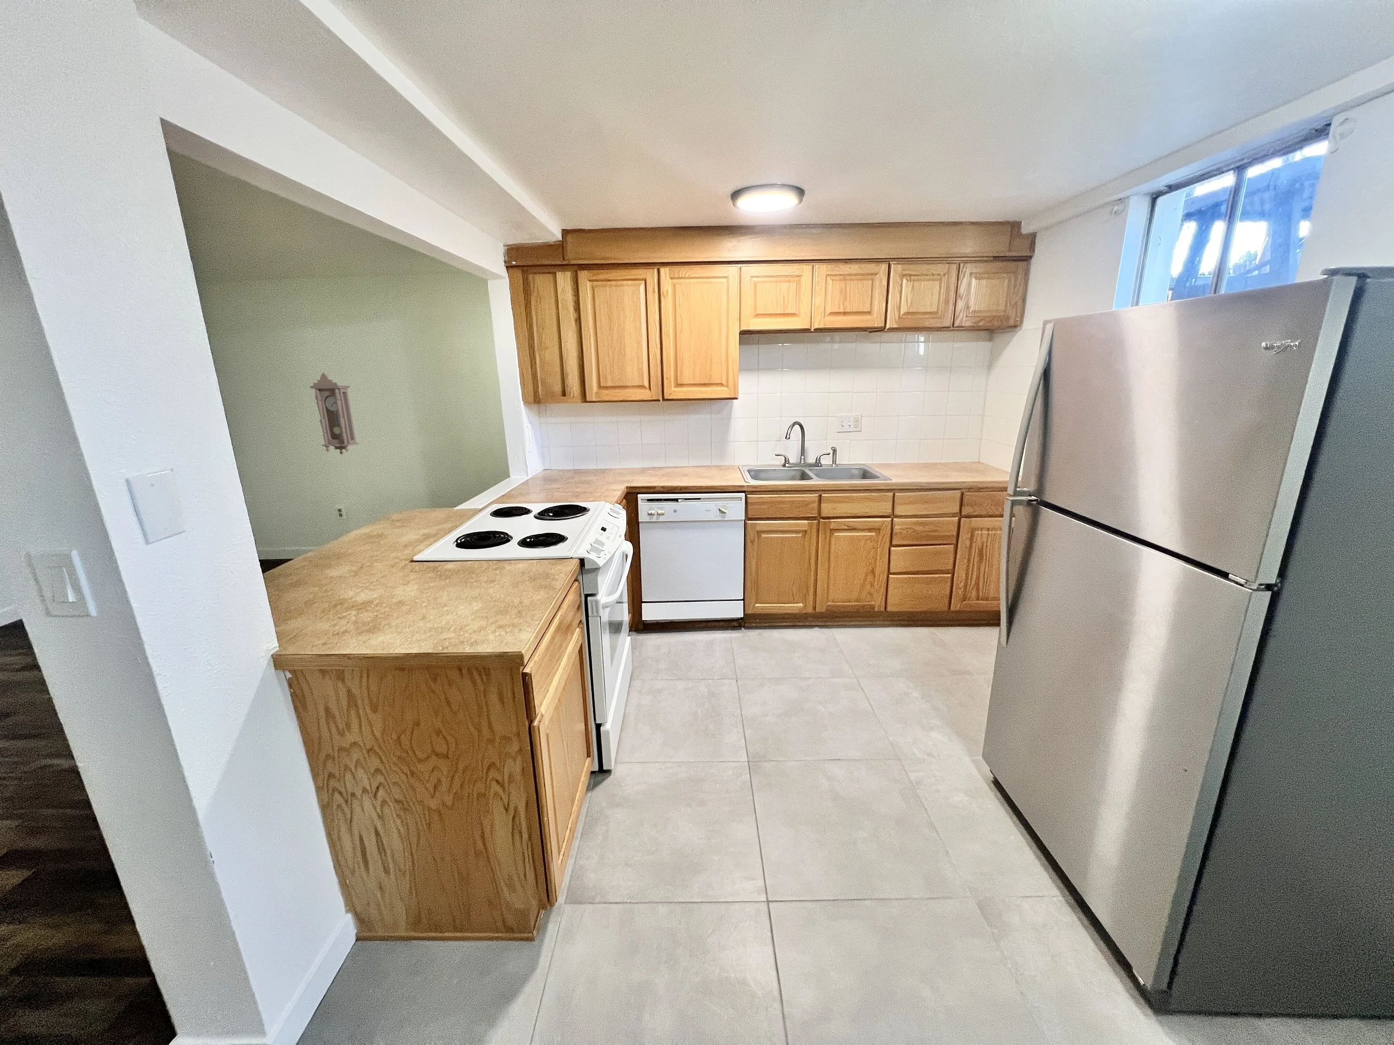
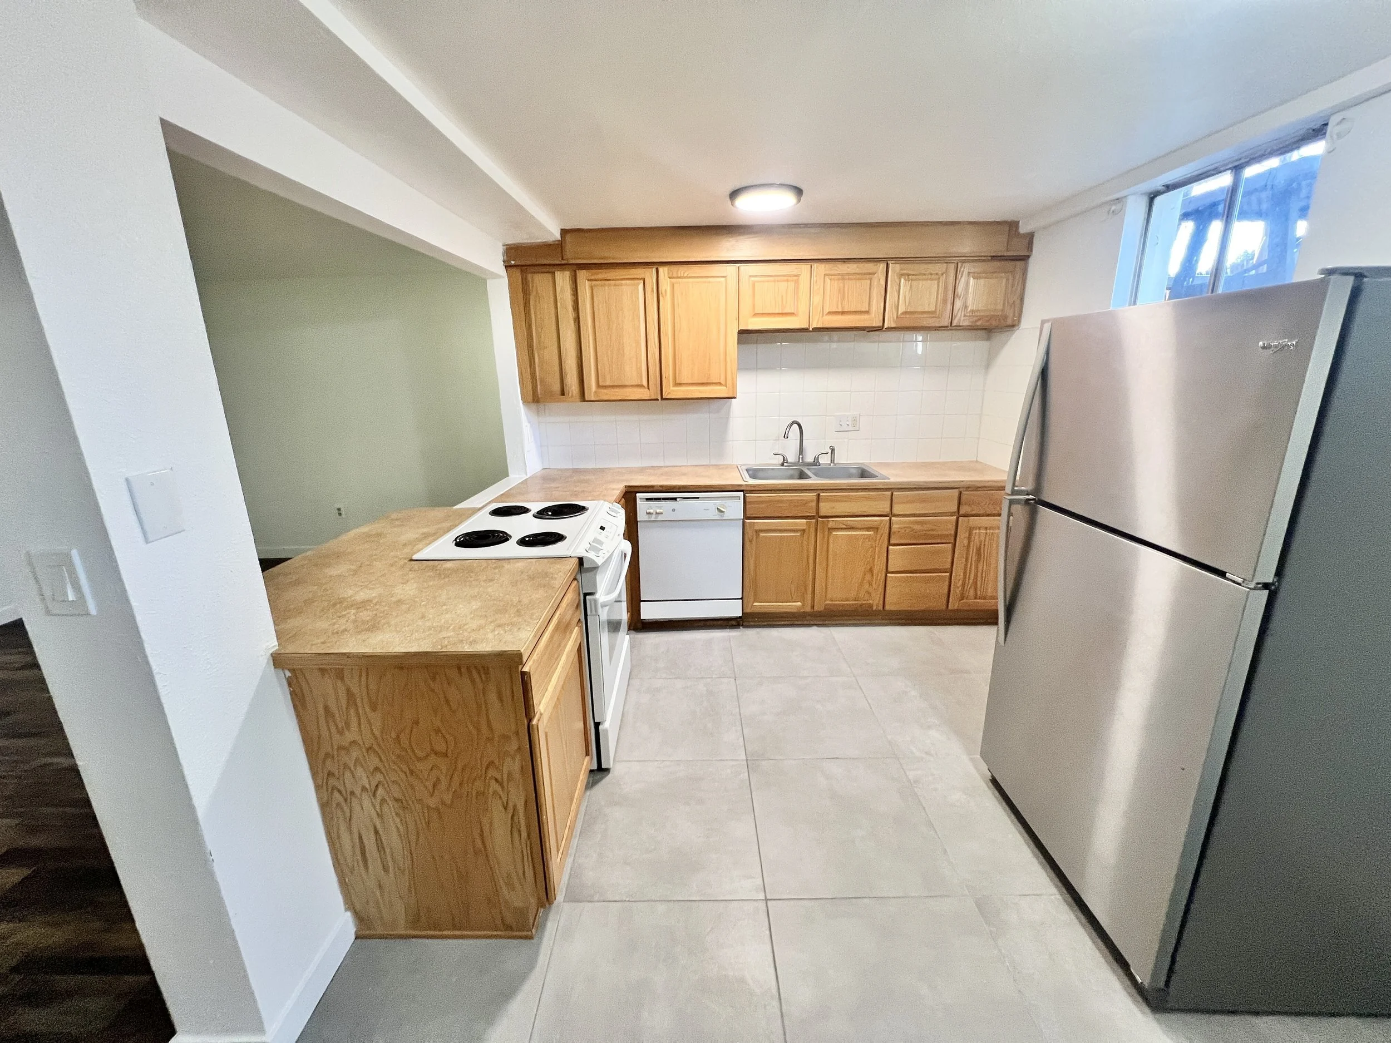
- pendulum clock [308,372,359,456]
